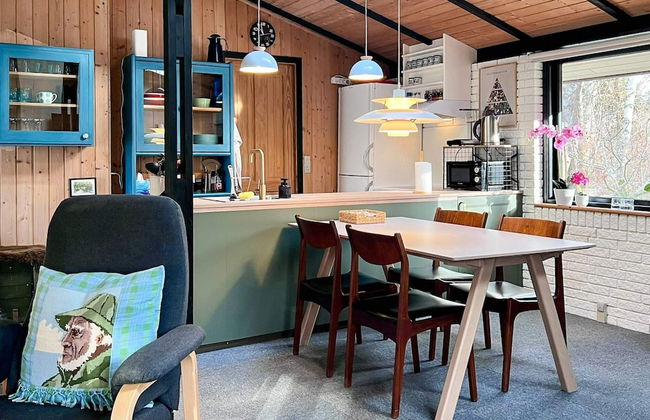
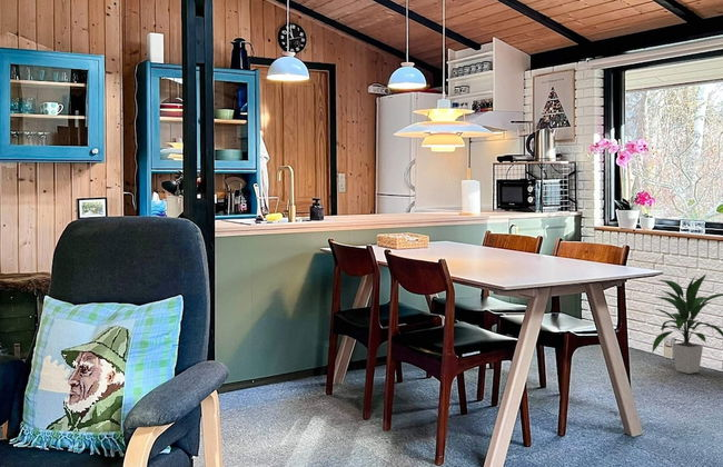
+ indoor plant [651,272,723,375]
